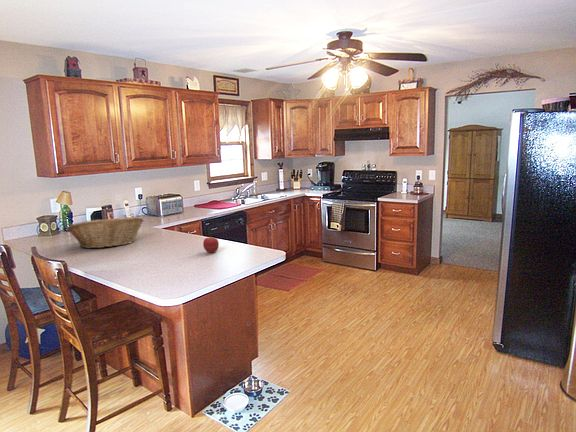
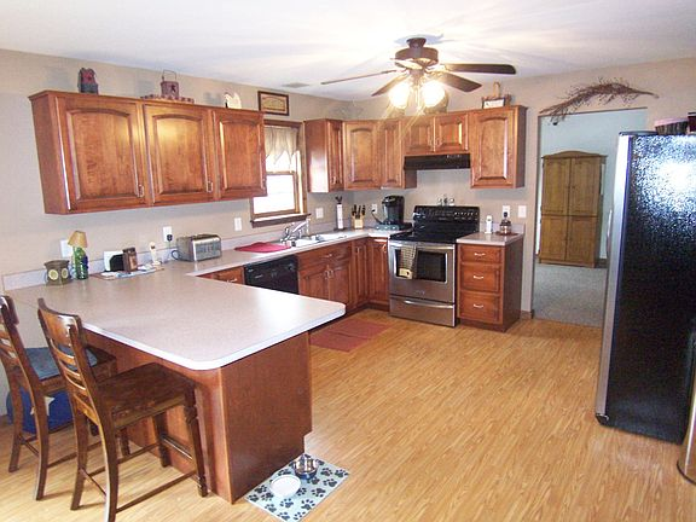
- fruit basket [66,215,144,249]
- apple [202,236,220,254]
